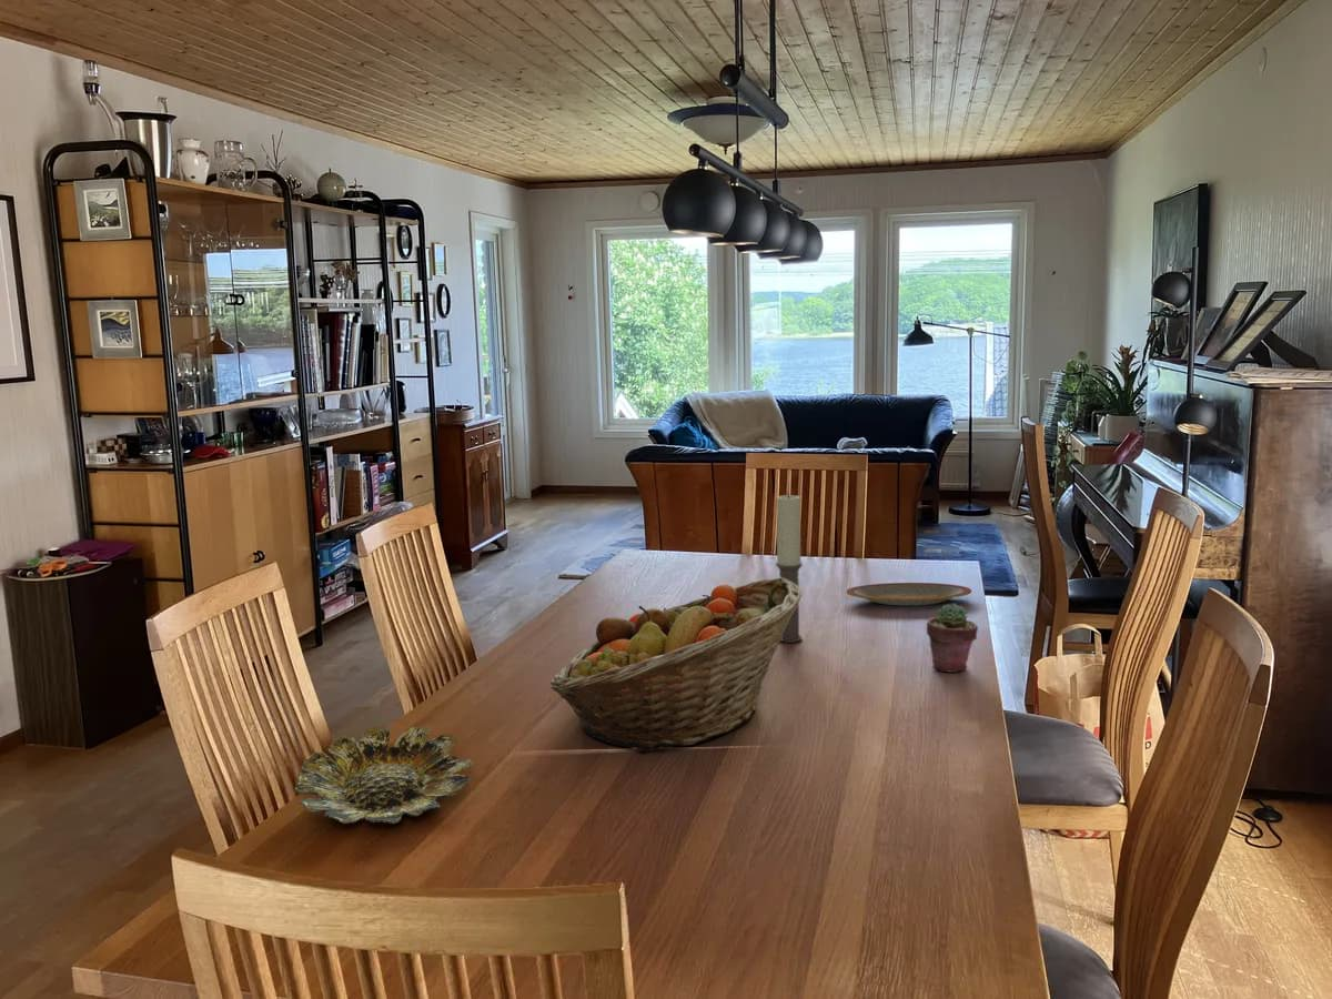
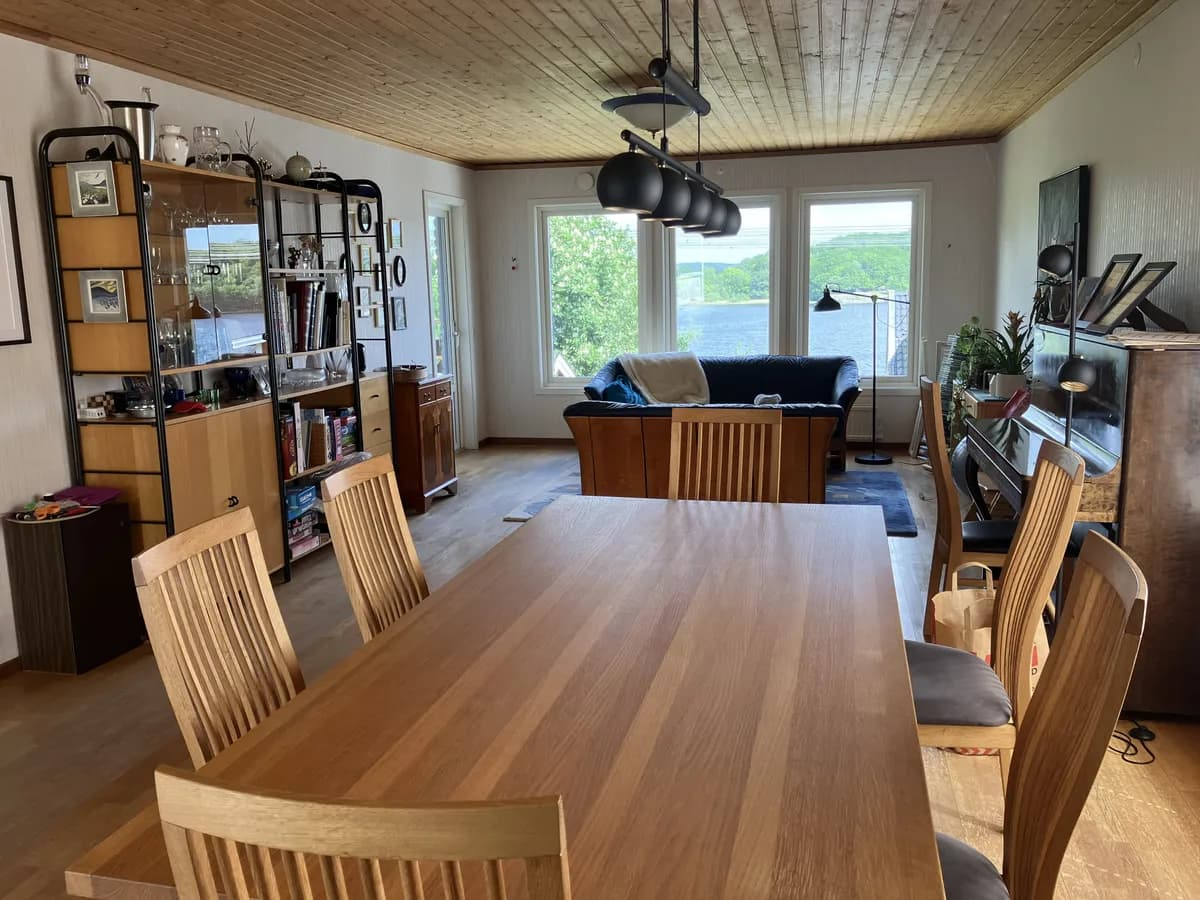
- bowl [294,725,475,825]
- fruit basket [549,577,803,753]
- plate [846,582,972,606]
- potted succulent [926,602,979,674]
- candle [775,492,803,644]
